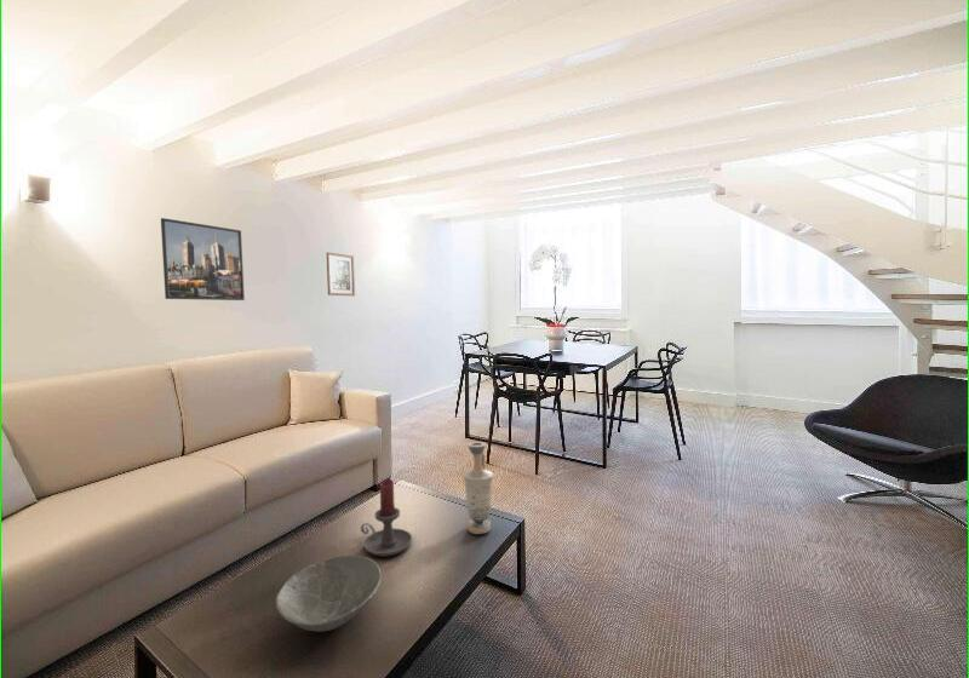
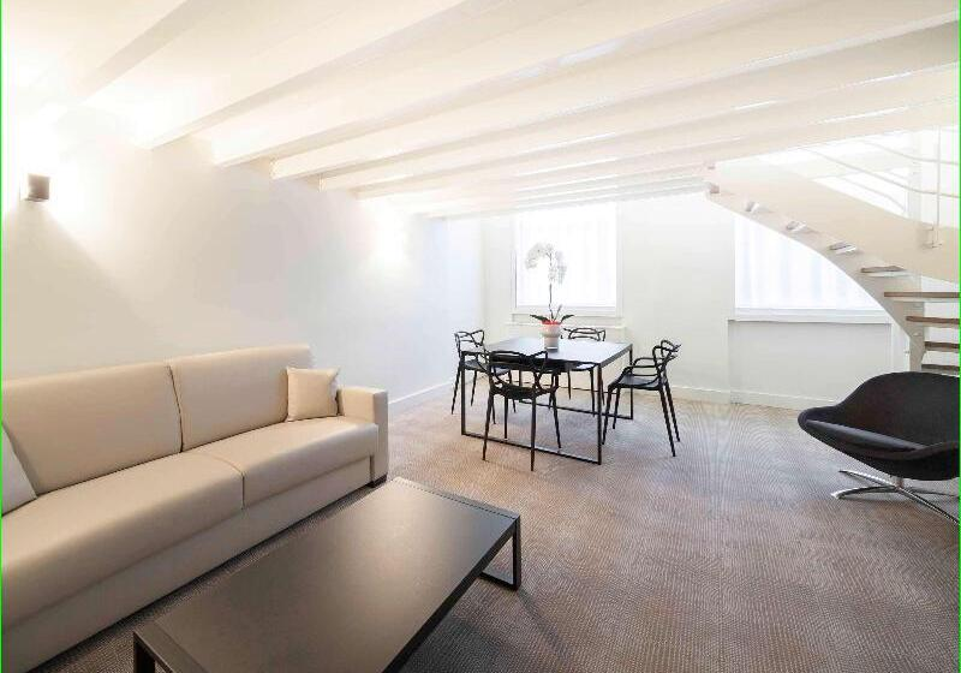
- vase [461,441,494,535]
- wall art [326,252,356,297]
- candle holder [360,478,413,558]
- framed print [160,217,246,301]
- bowl [275,555,383,633]
